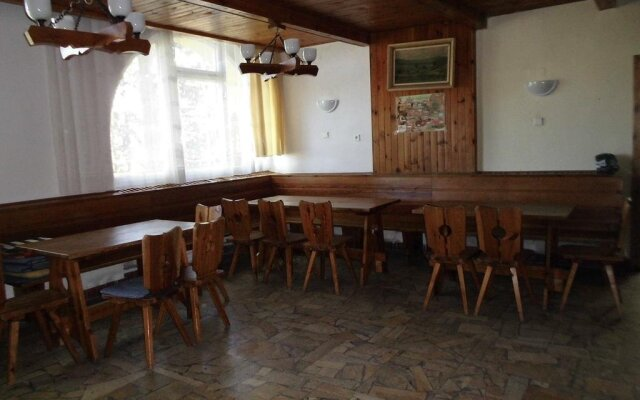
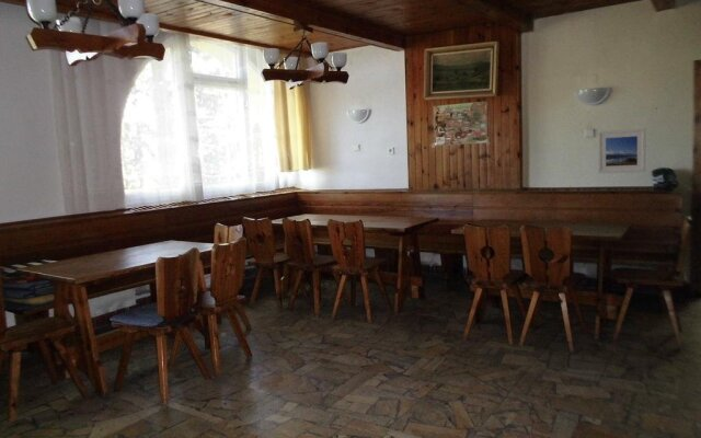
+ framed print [597,127,646,174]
